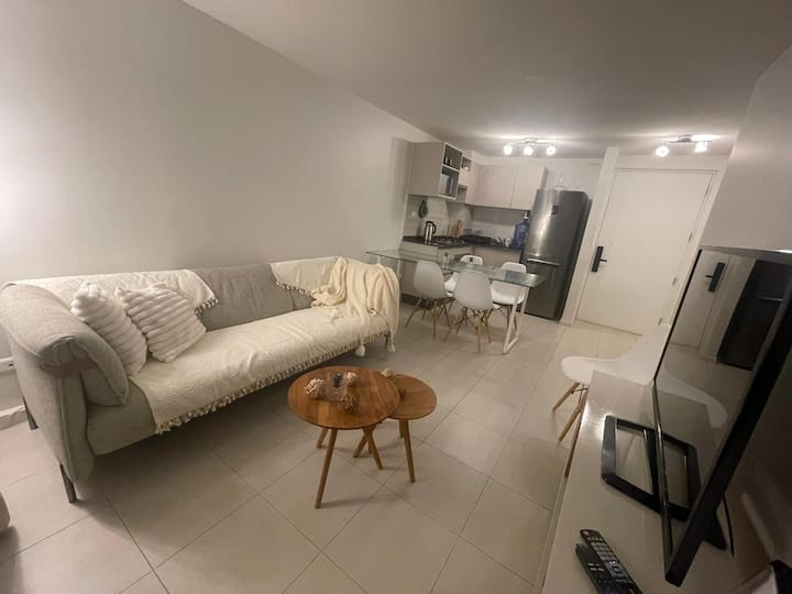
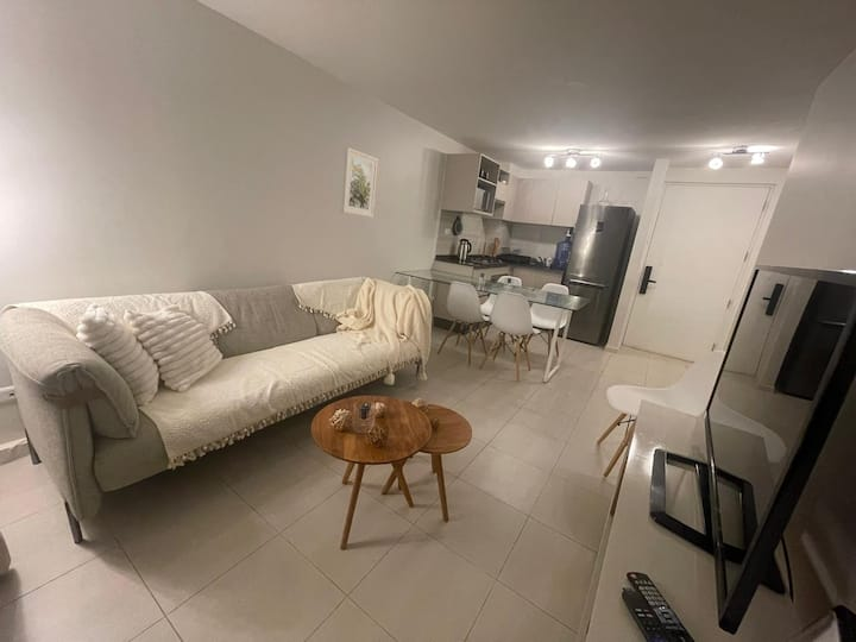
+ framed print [340,146,379,219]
